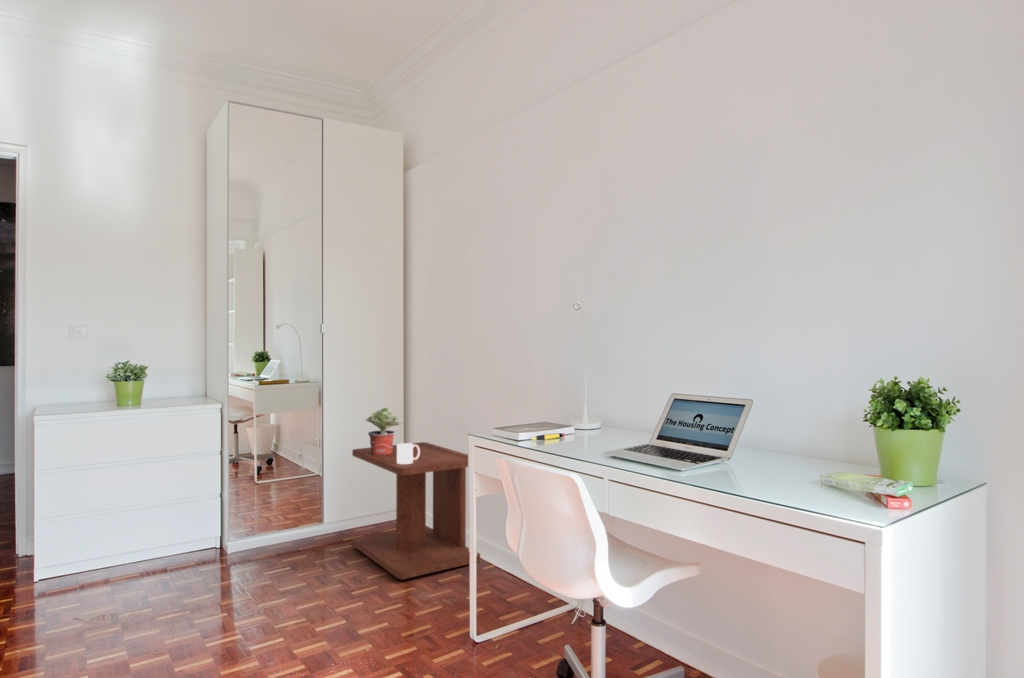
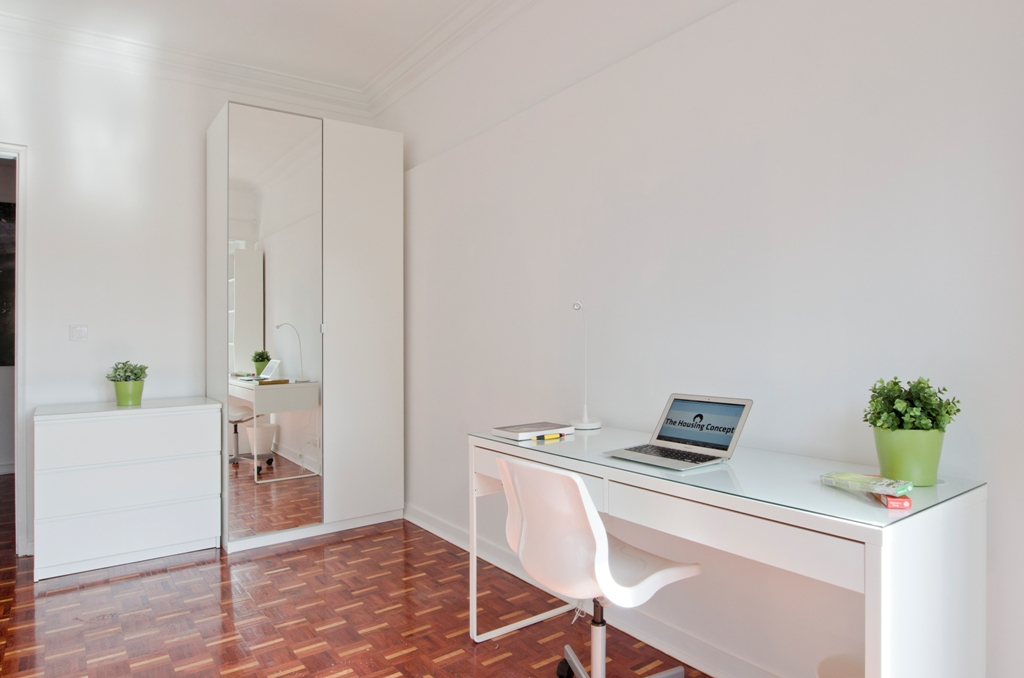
- mug [396,442,420,464]
- side table [351,441,481,580]
- potted plant [365,407,403,455]
